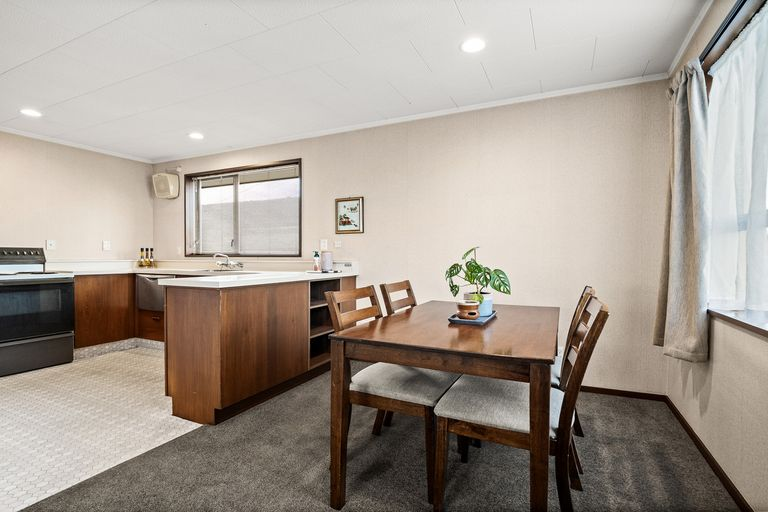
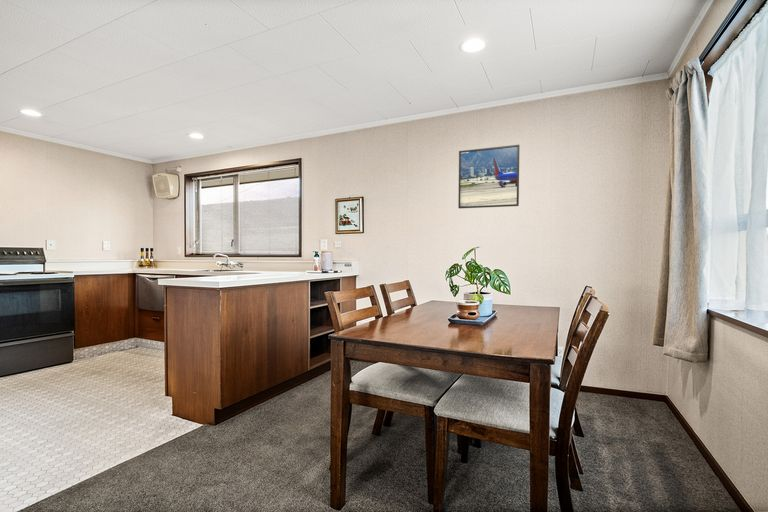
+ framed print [457,144,520,209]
